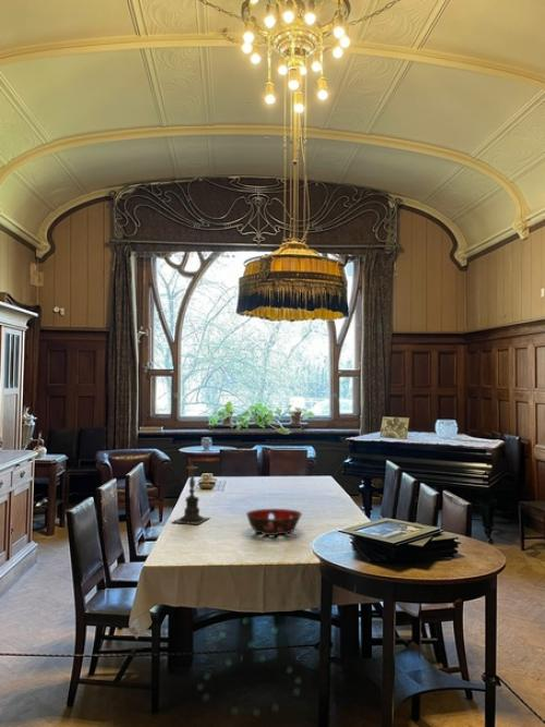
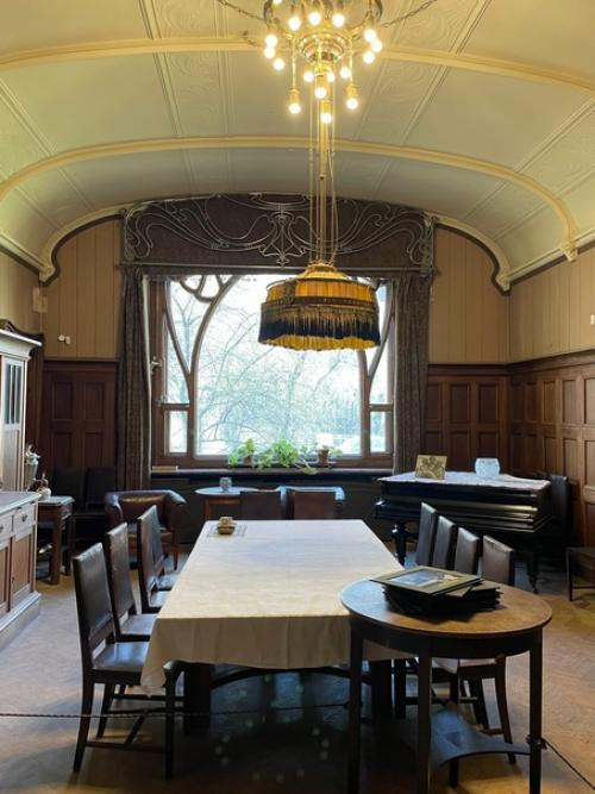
- candle holder [171,459,211,525]
- decorative bowl [245,508,303,536]
